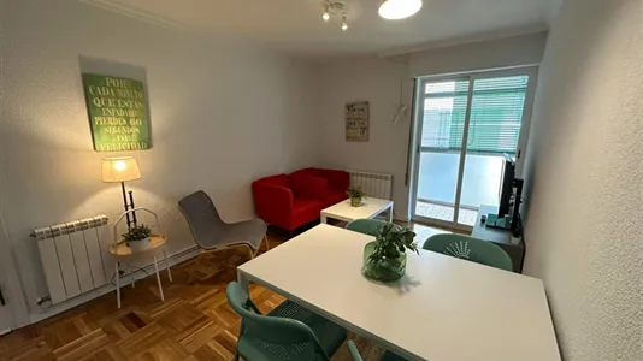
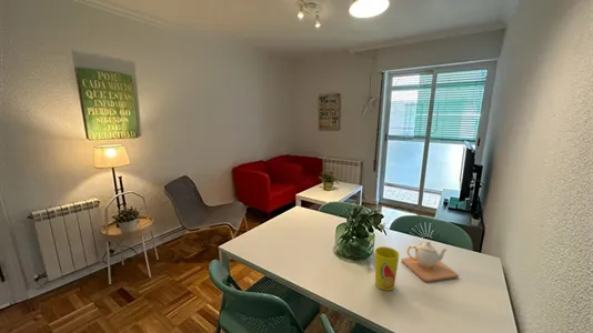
+ teapot [401,240,459,283]
+ cup [374,245,401,292]
